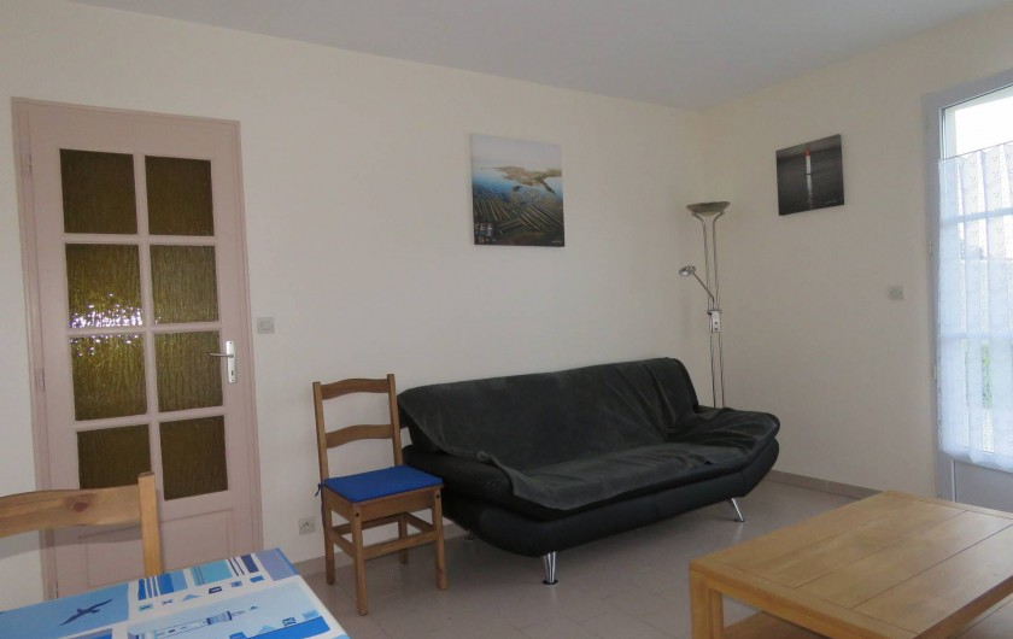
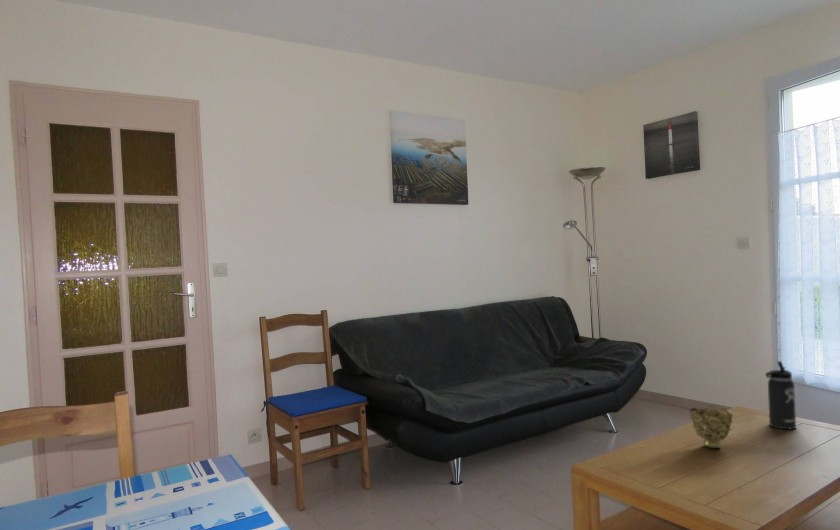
+ thermos bottle [765,360,797,430]
+ decorative bowl [689,405,734,449]
